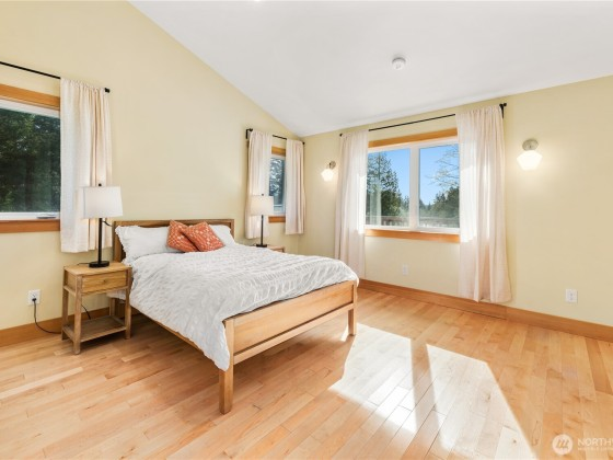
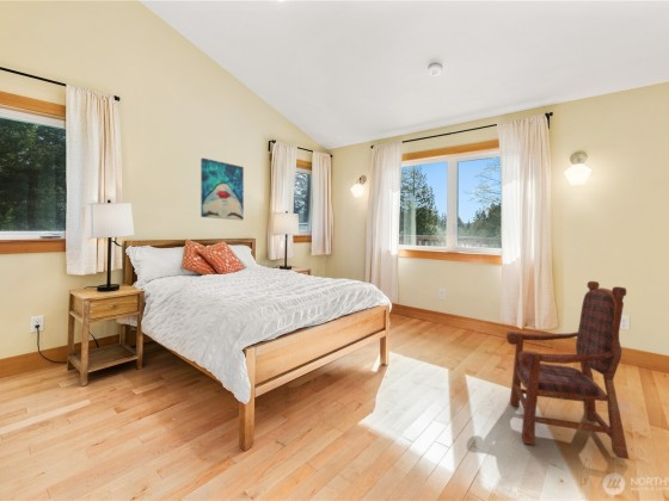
+ armchair [505,280,630,460]
+ wall art [200,157,245,222]
